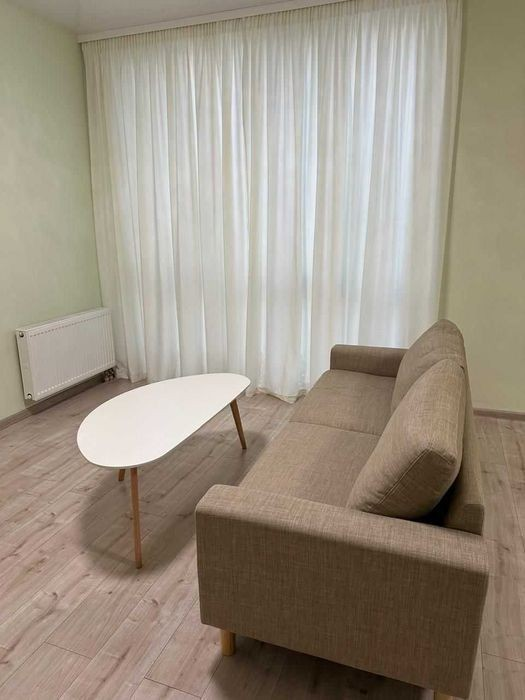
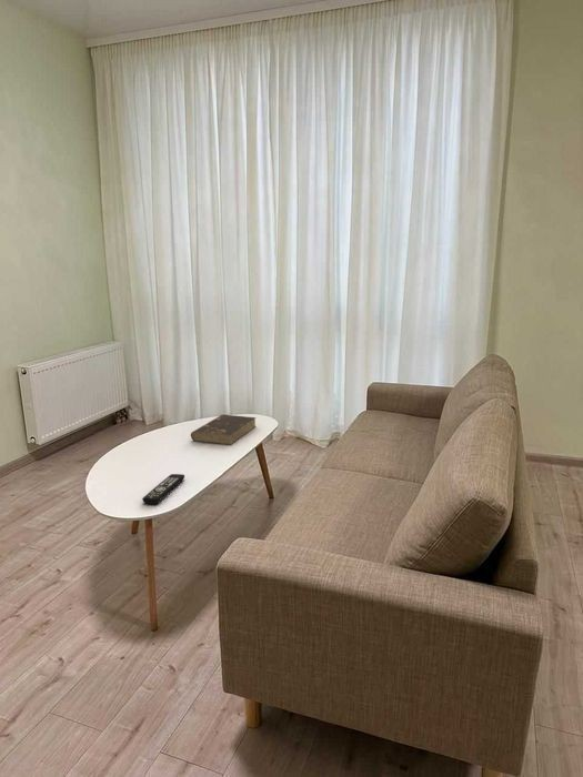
+ book [190,414,258,446]
+ remote control [141,473,185,505]
